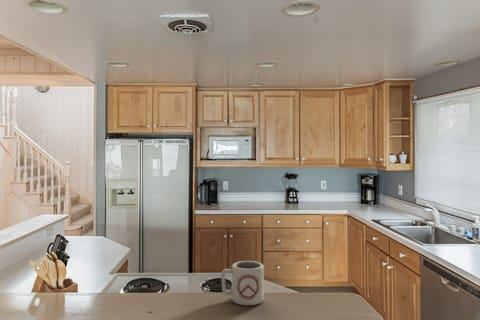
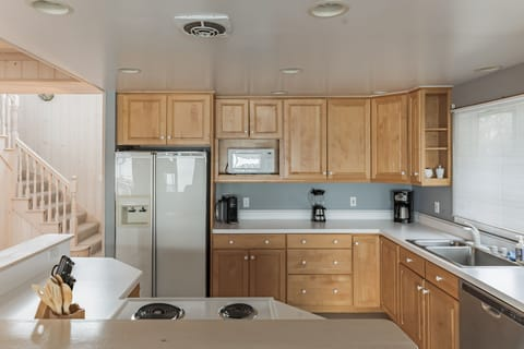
- cup [220,260,265,307]
